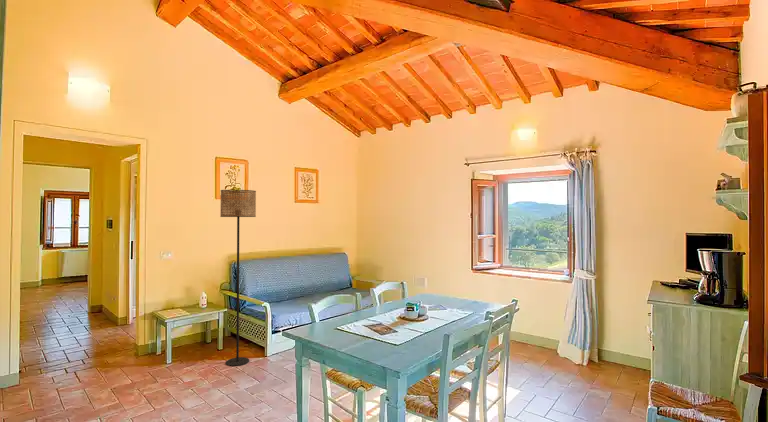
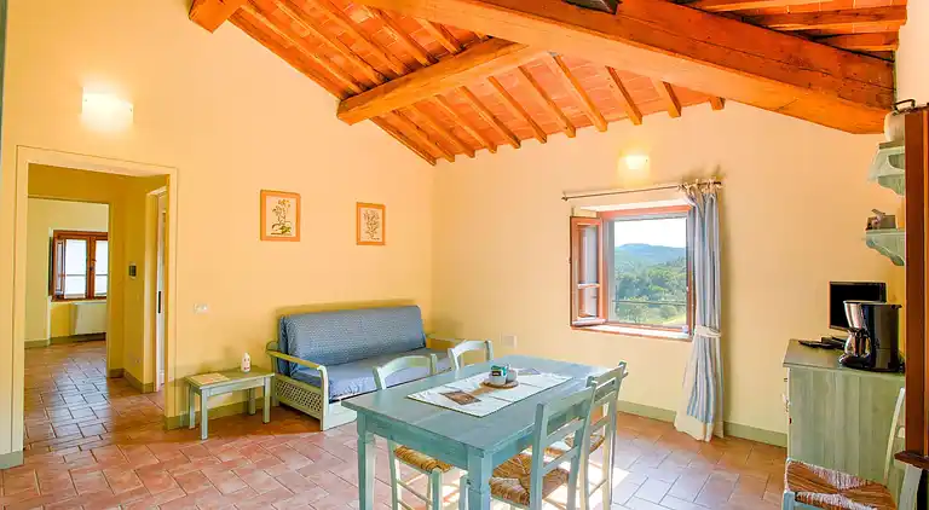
- floor lamp [219,189,257,367]
